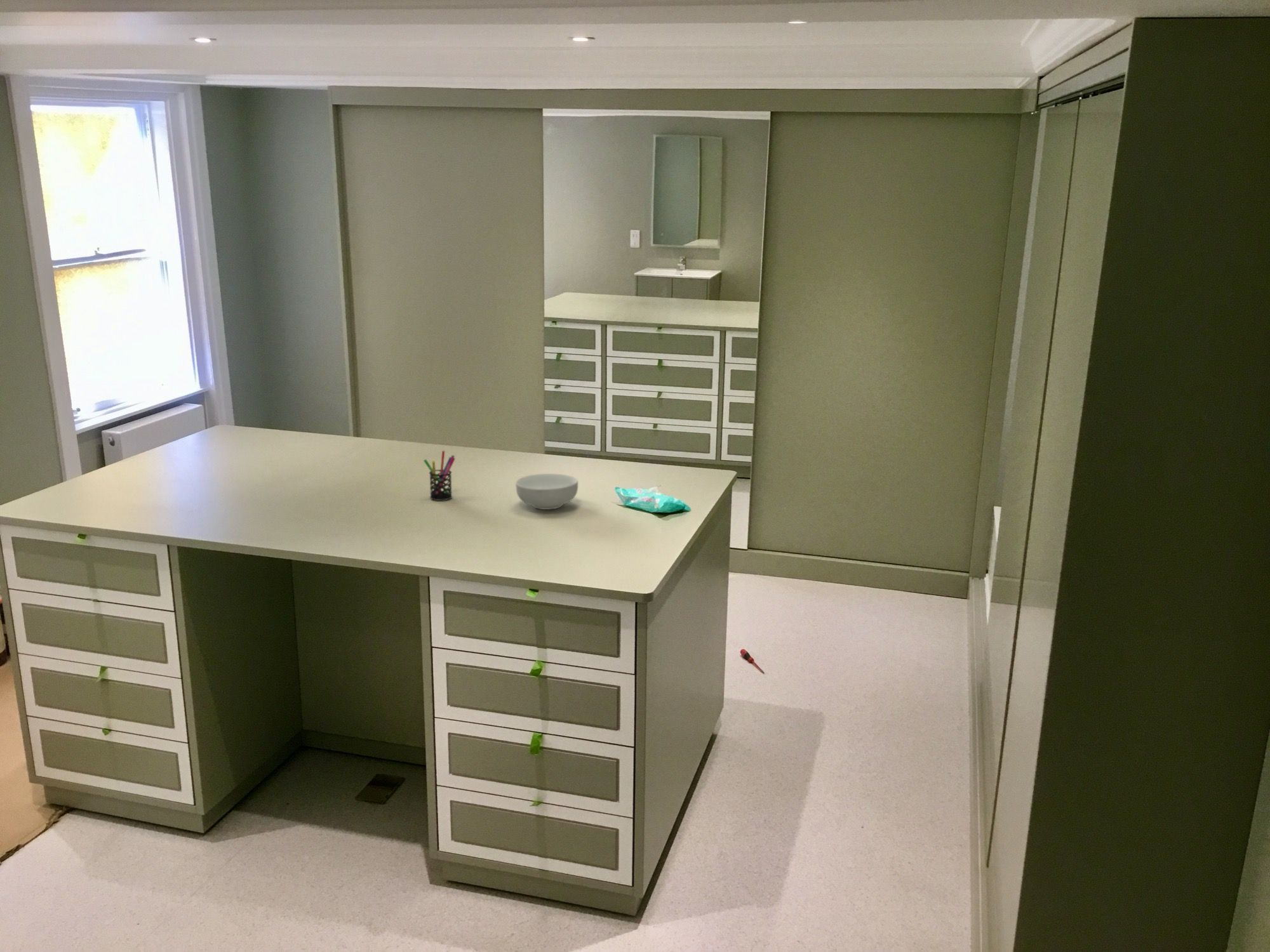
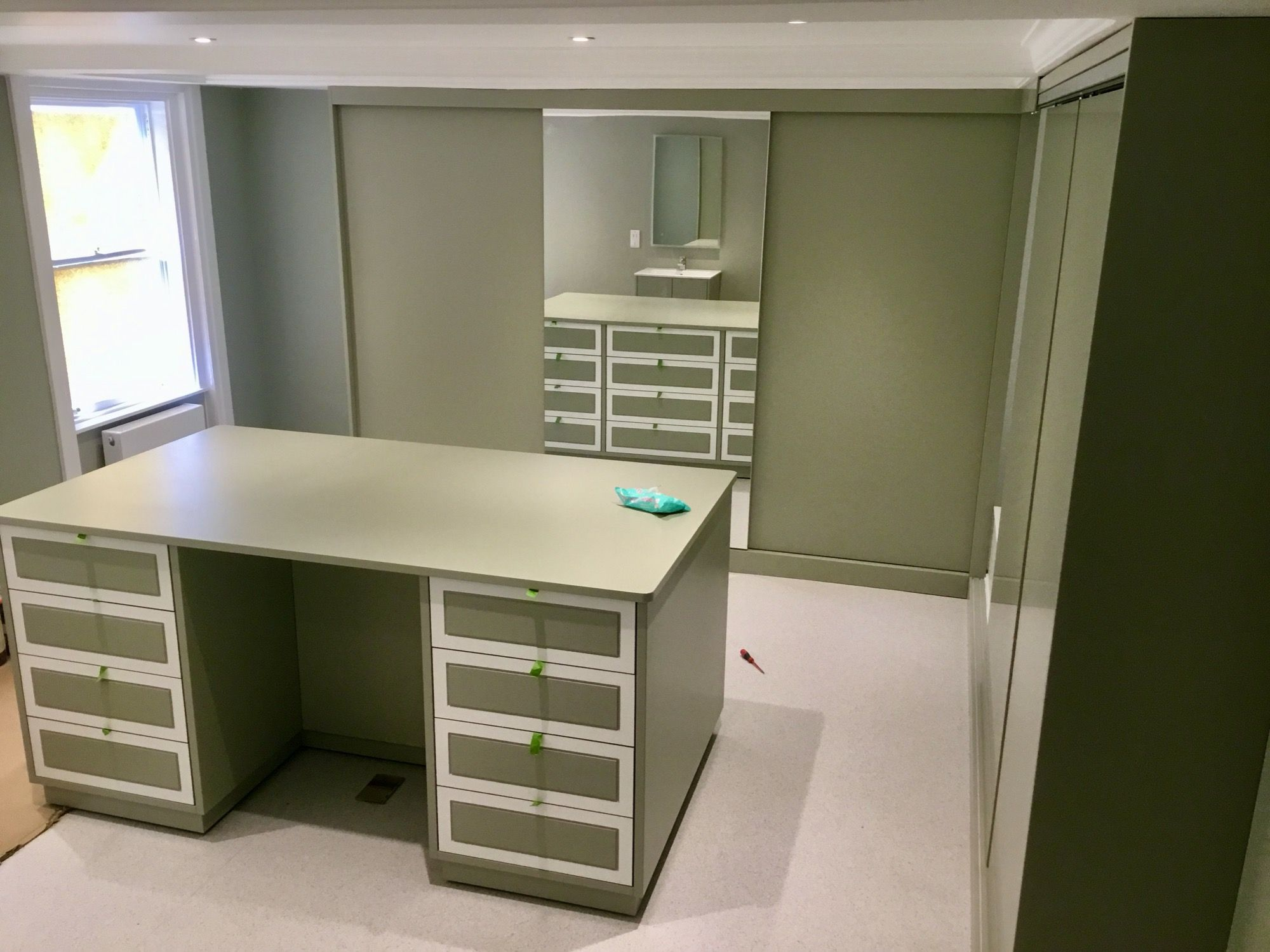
- pen holder [423,450,456,501]
- cereal bowl [515,473,578,510]
